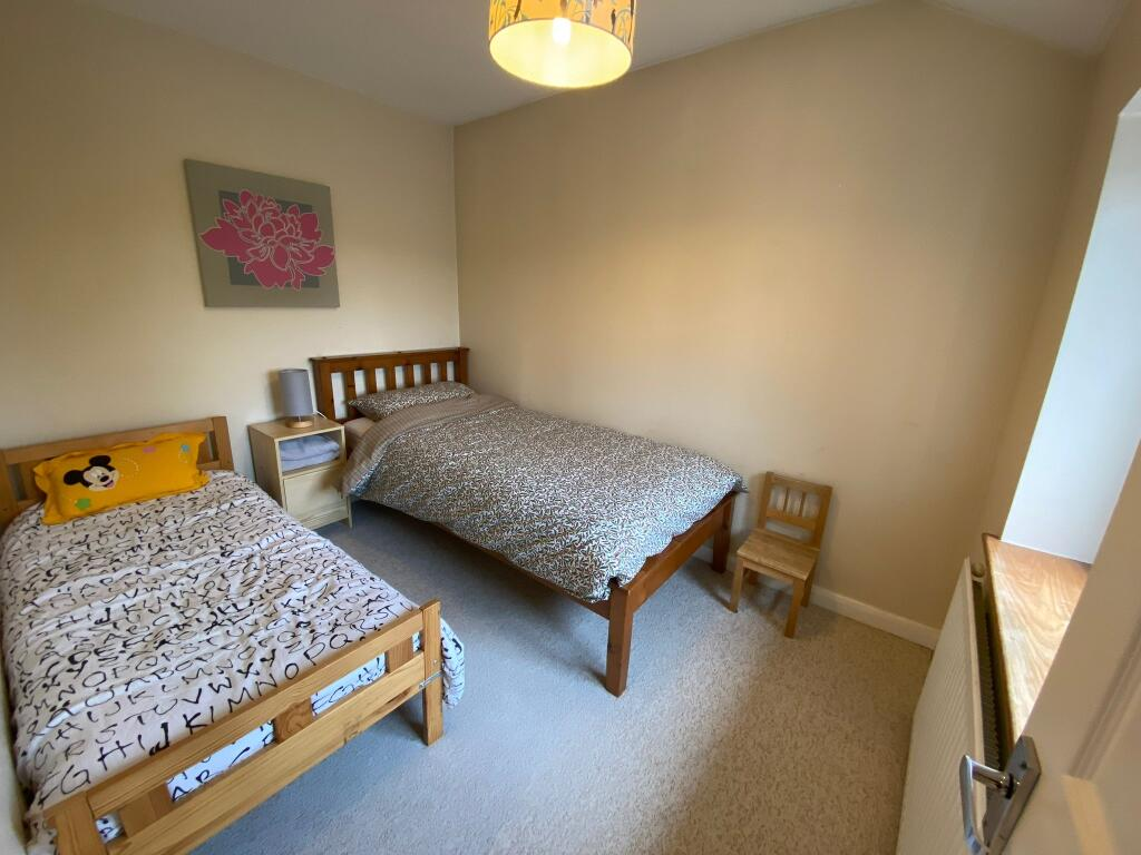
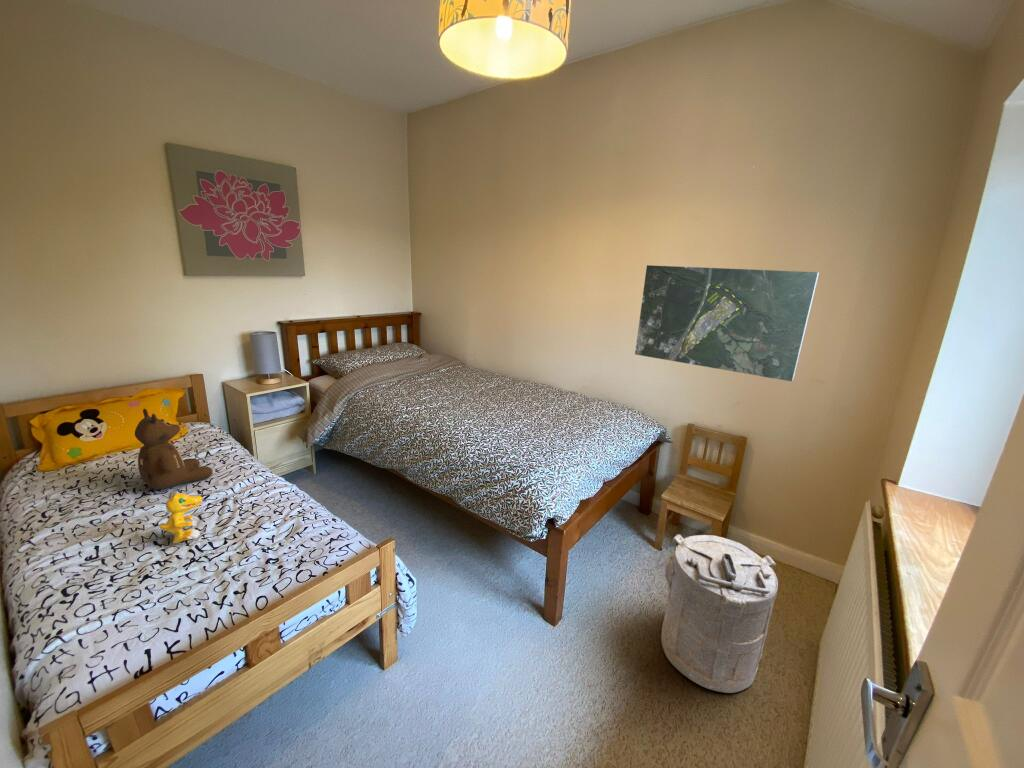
+ map [634,264,820,382]
+ laundry hamper [660,533,779,694]
+ teddy bear [134,408,214,490]
+ toy dinosaur [158,492,203,544]
